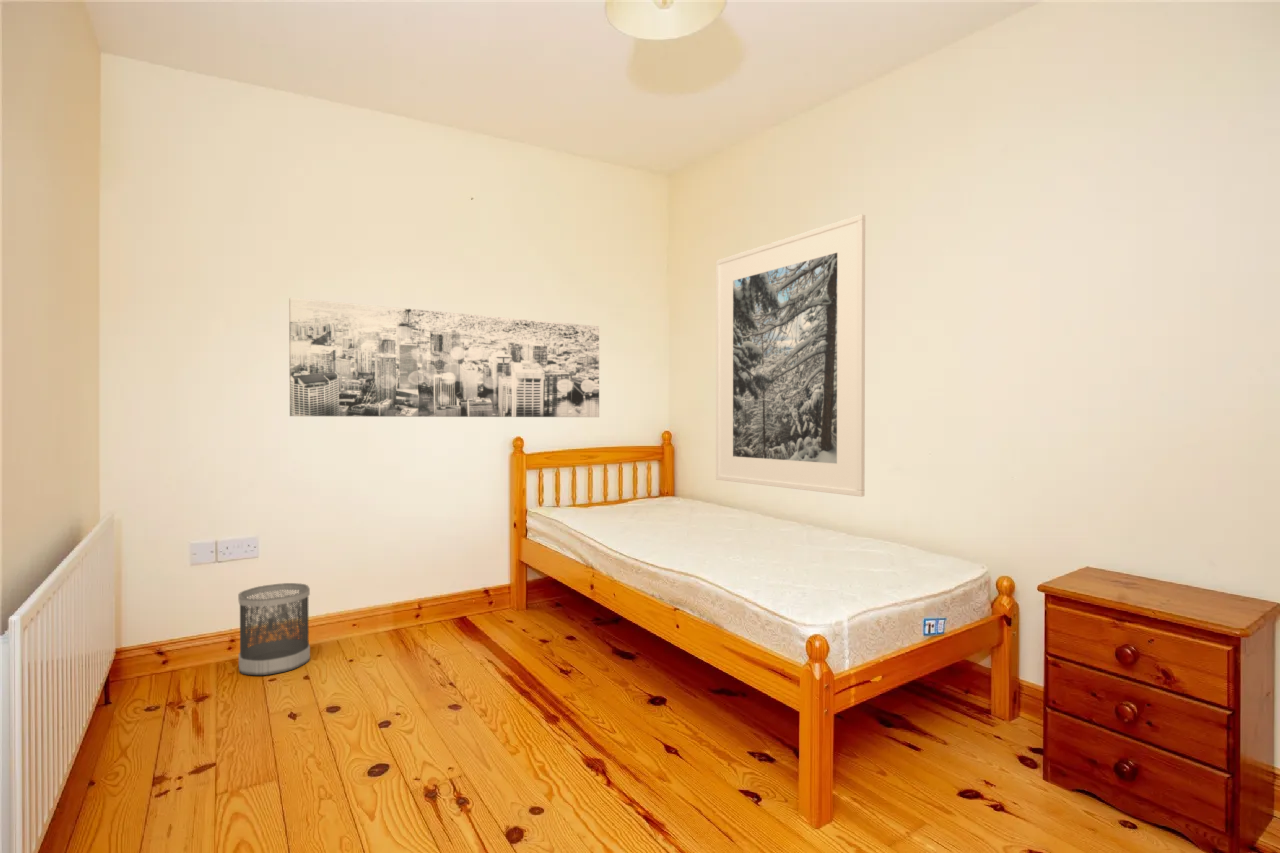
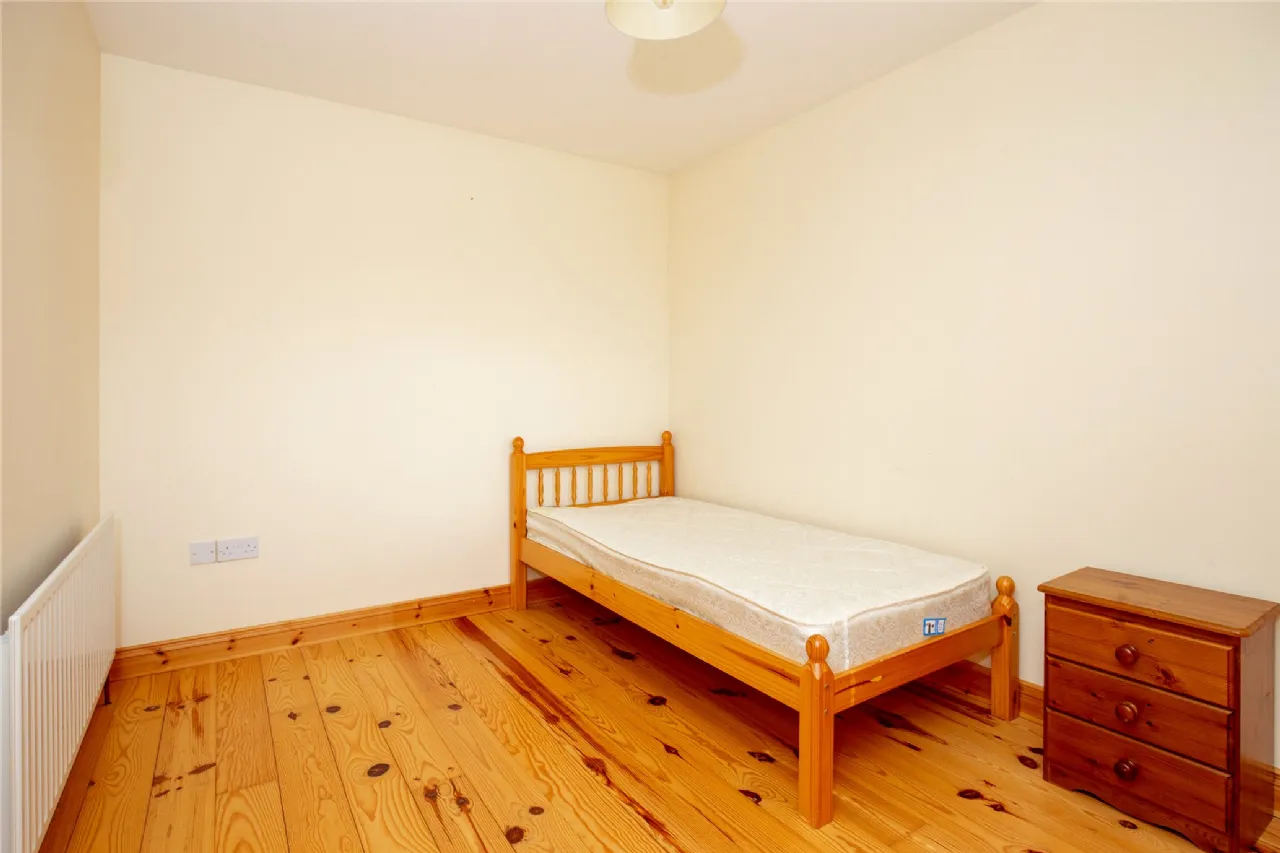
- wall art [288,297,600,418]
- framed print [715,213,866,498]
- wastebasket [237,582,311,676]
